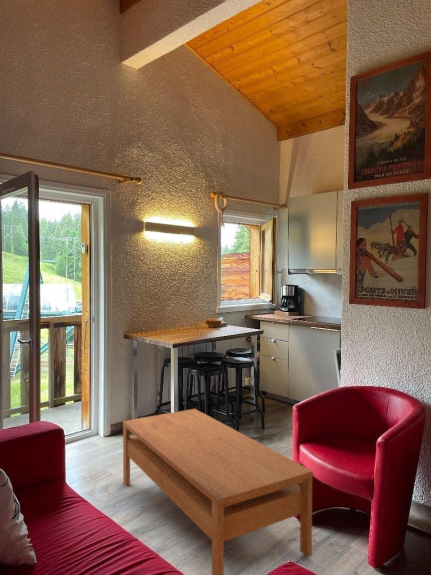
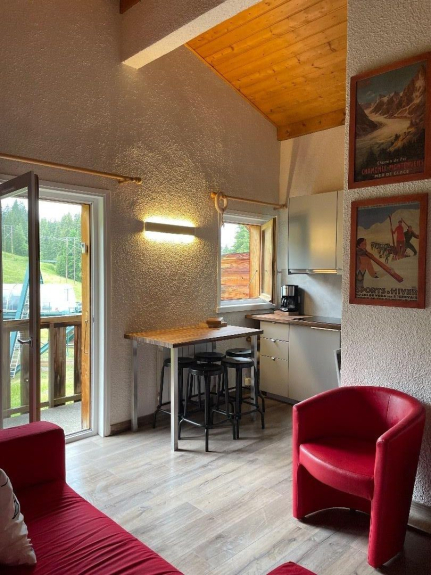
- coffee table [122,408,314,575]
